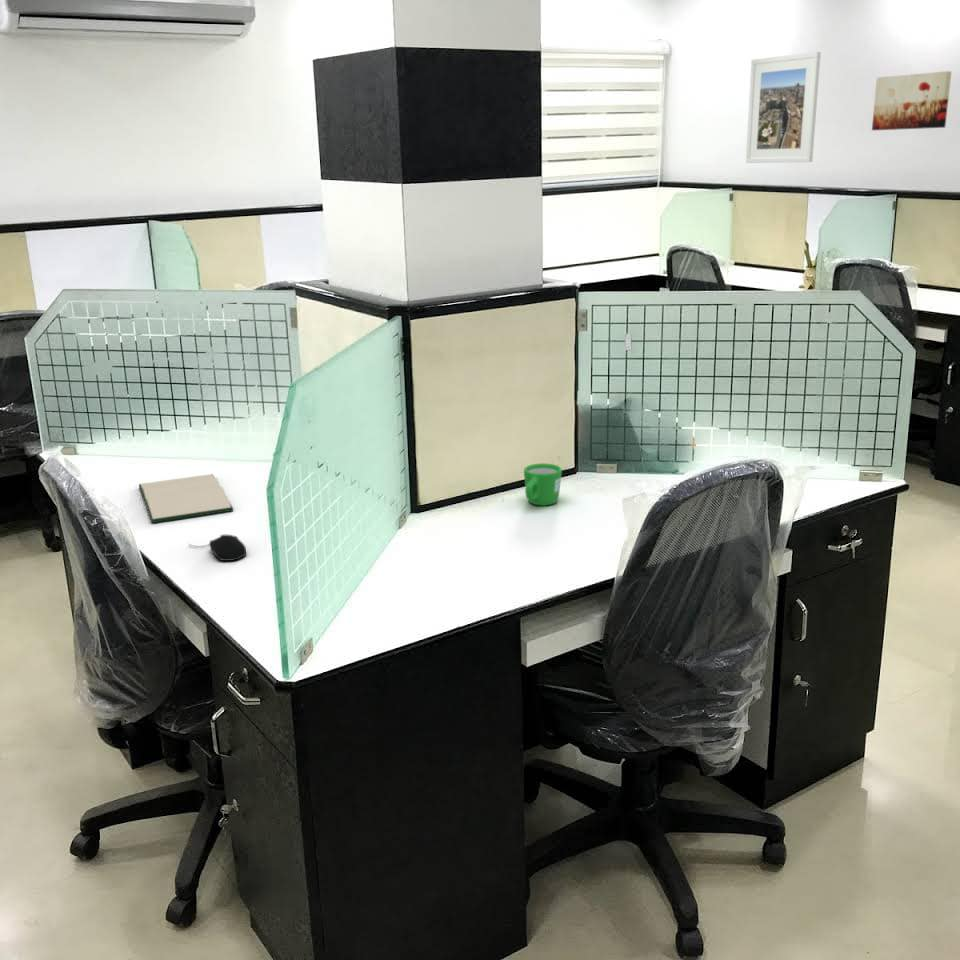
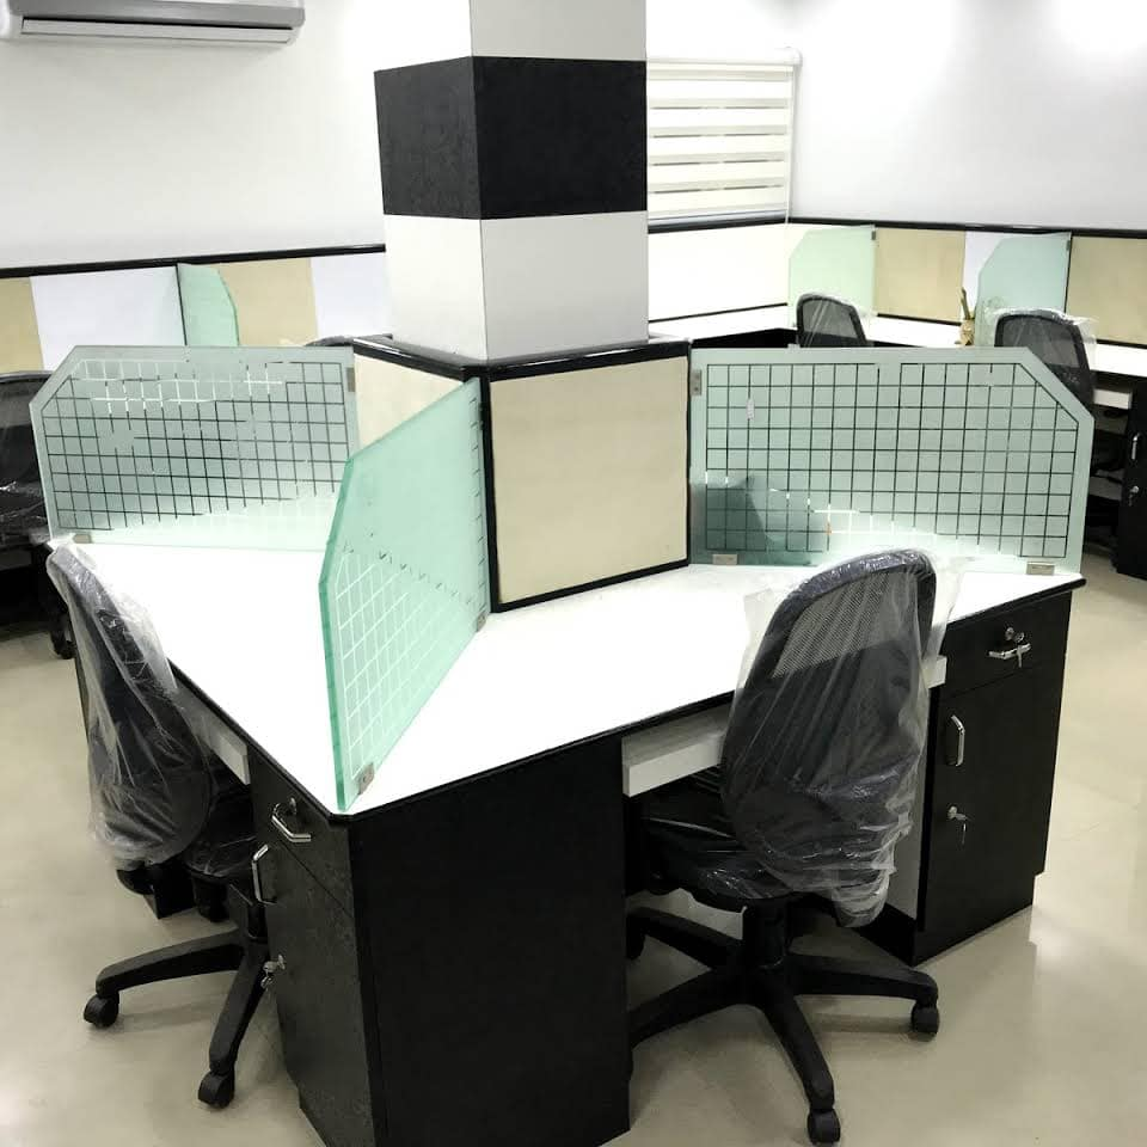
- hardback book [138,473,234,524]
- computer mouse [187,534,247,562]
- mug [523,462,563,507]
- wall art [871,70,952,131]
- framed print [745,51,822,164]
